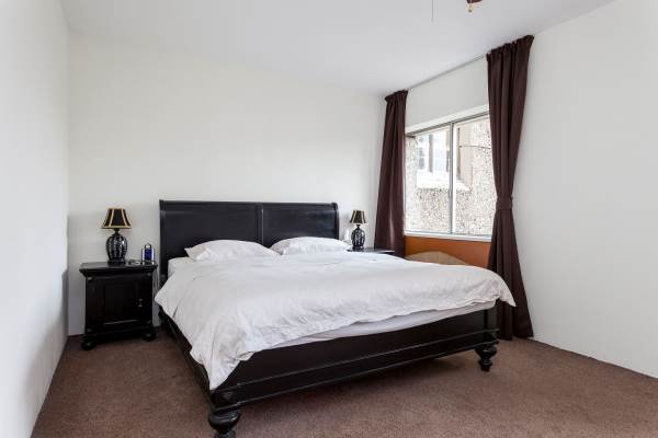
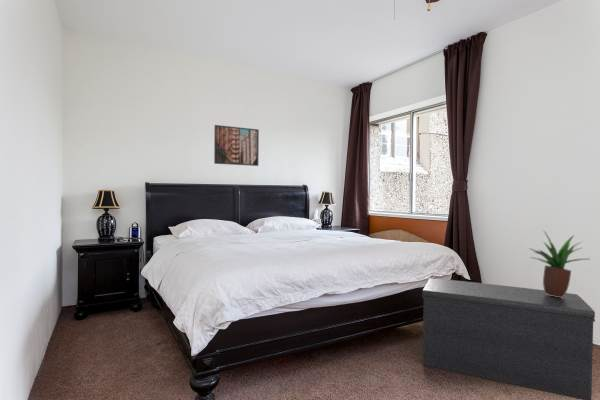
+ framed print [213,124,260,167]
+ potted plant [529,229,589,298]
+ bench [421,278,596,400]
